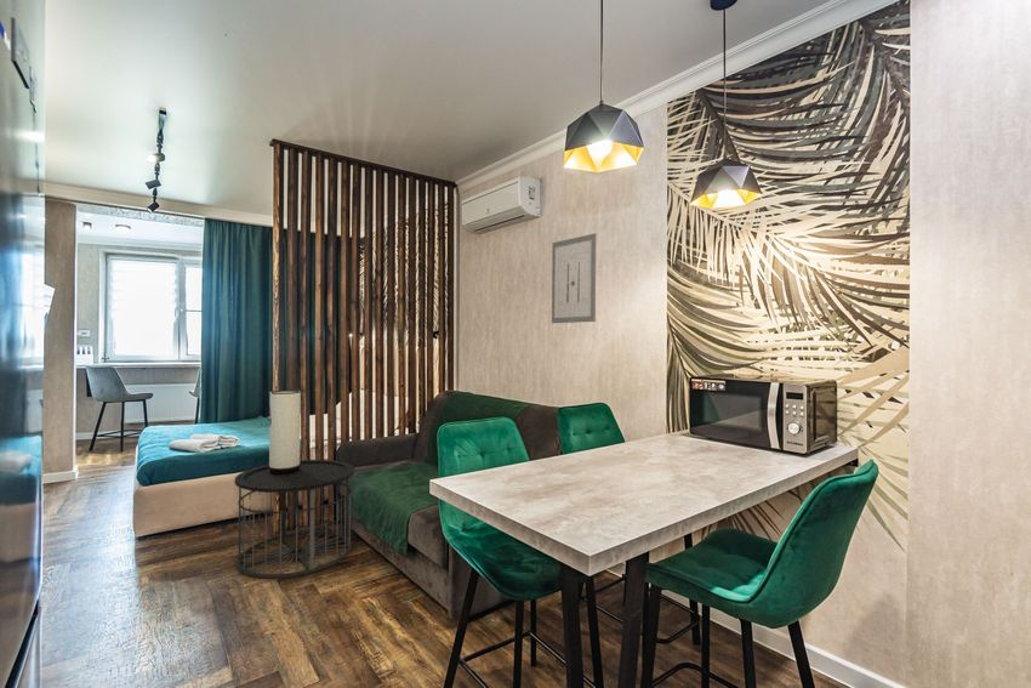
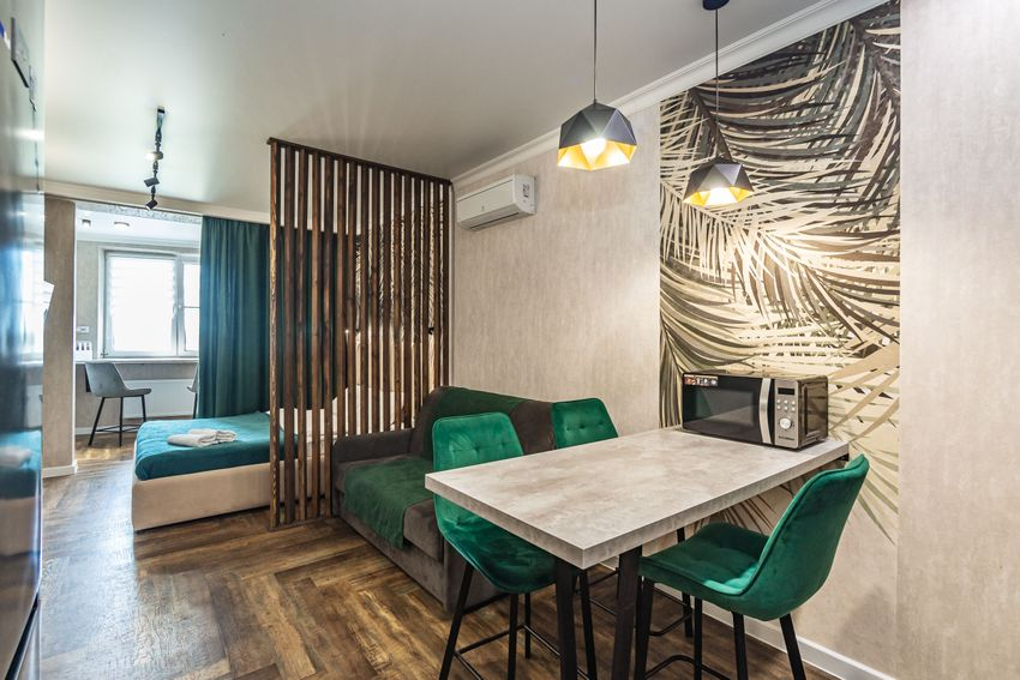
- wall art [551,232,598,324]
- side table [234,459,355,580]
- table lamp [268,390,302,476]
